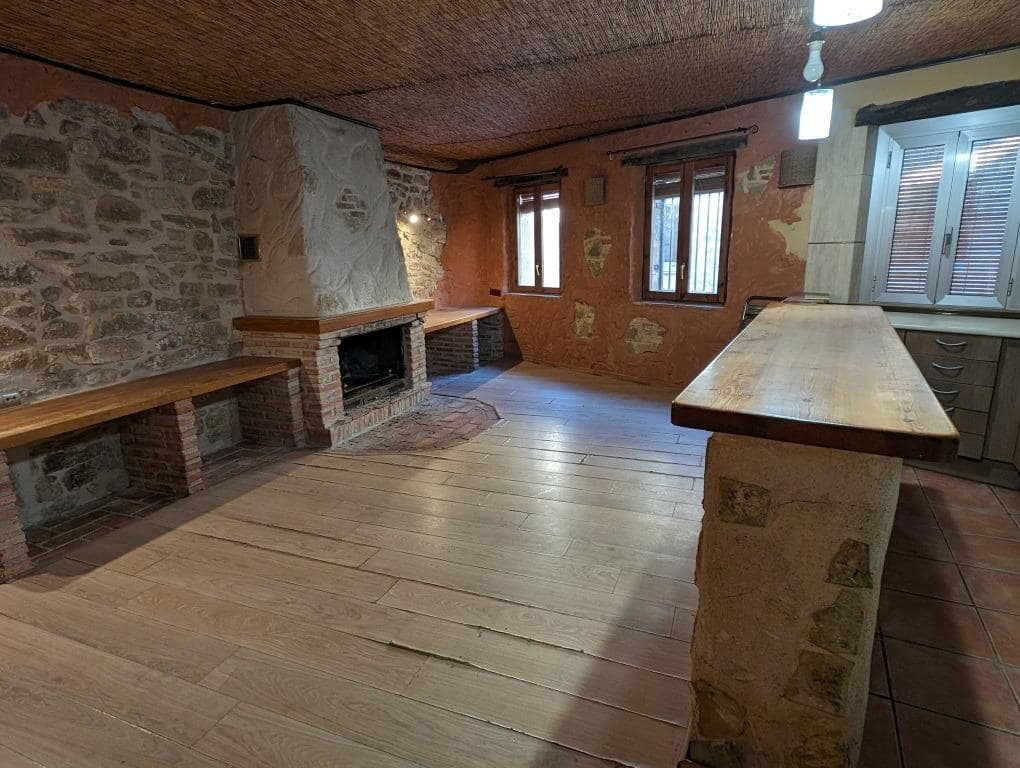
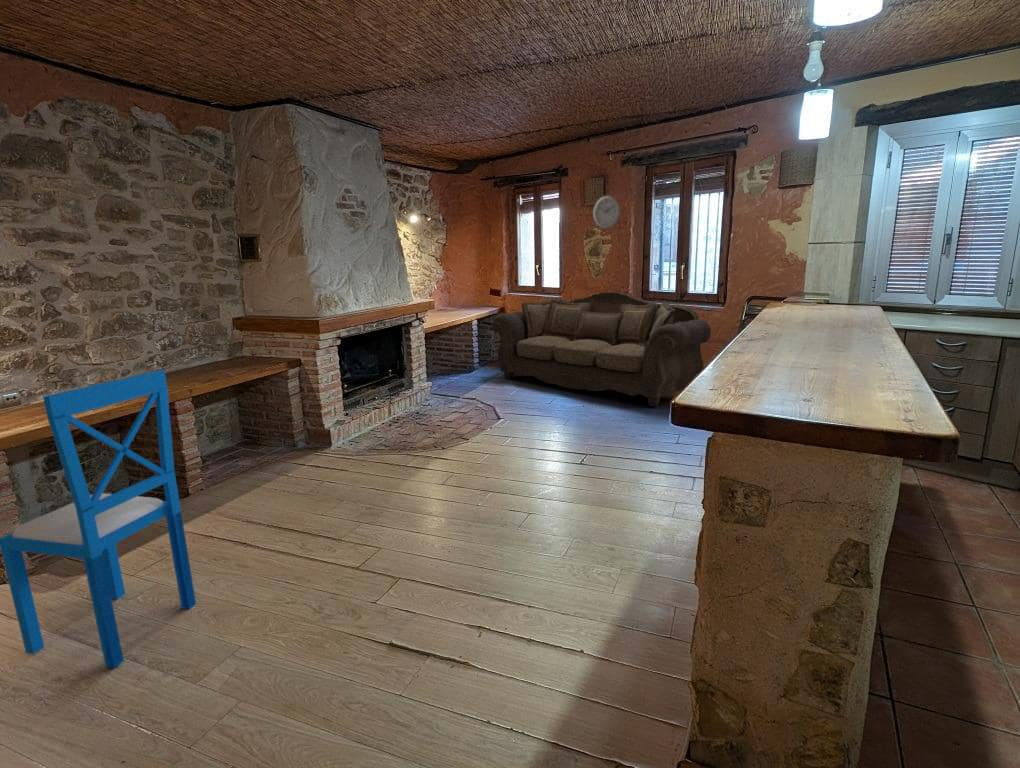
+ wall clock [592,195,621,230]
+ sofa [491,291,712,407]
+ dining chair [0,369,197,669]
